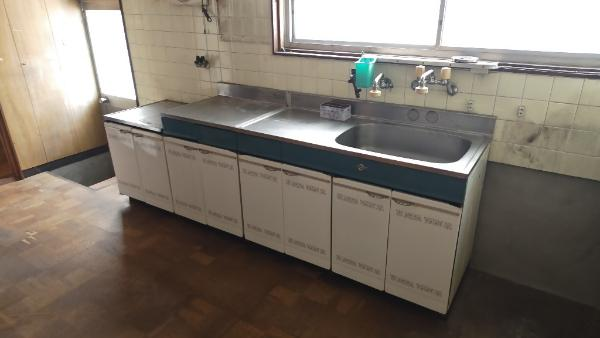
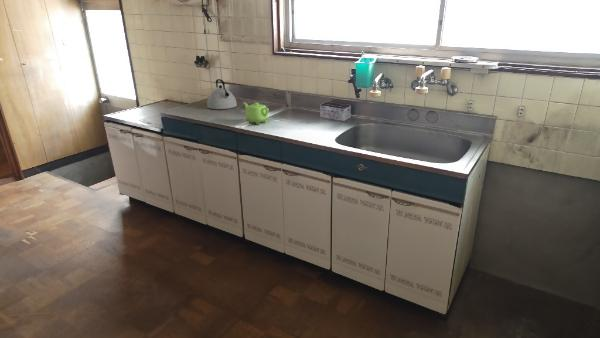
+ teapot [242,101,270,126]
+ kettle [206,78,238,110]
